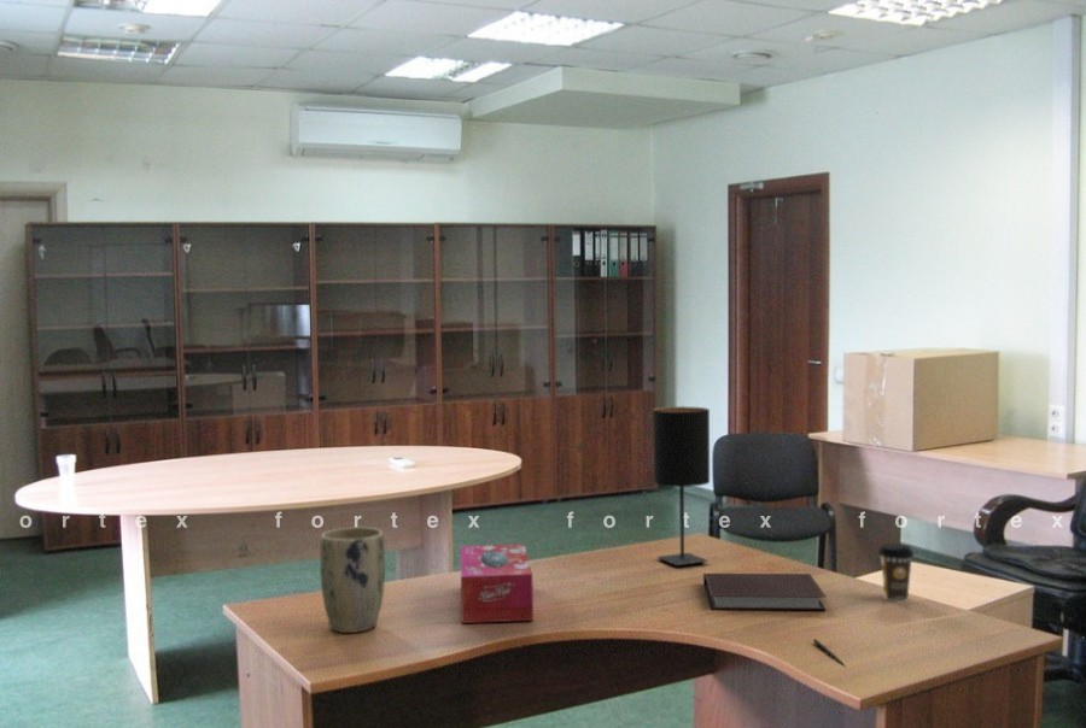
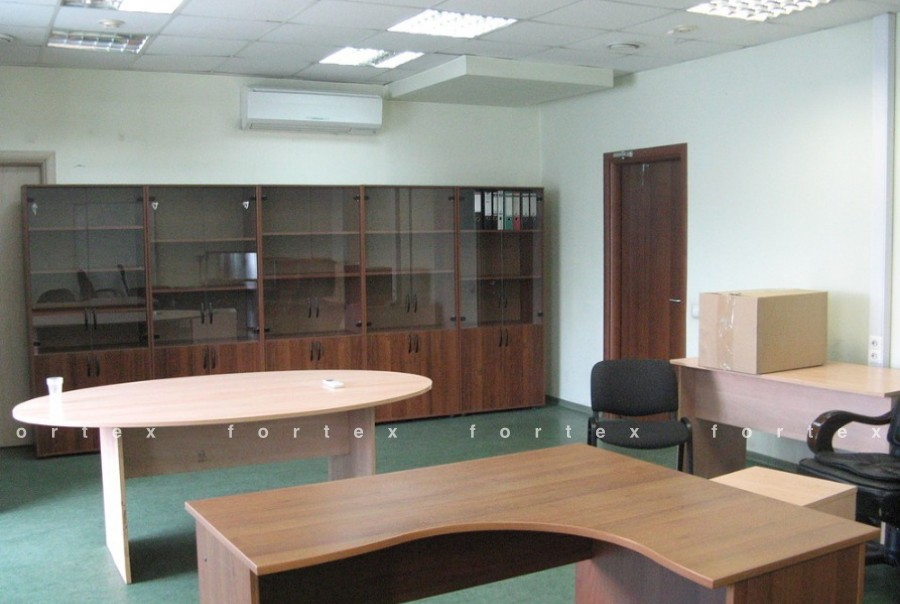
- coffee cup [877,542,916,603]
- tissue box [460,542,535,624]
- plant pot [319,526,386,634]
- table lamp [652,405,711,568]
- notebook [702,573,827,611]
- pen [812,638,847,668]
